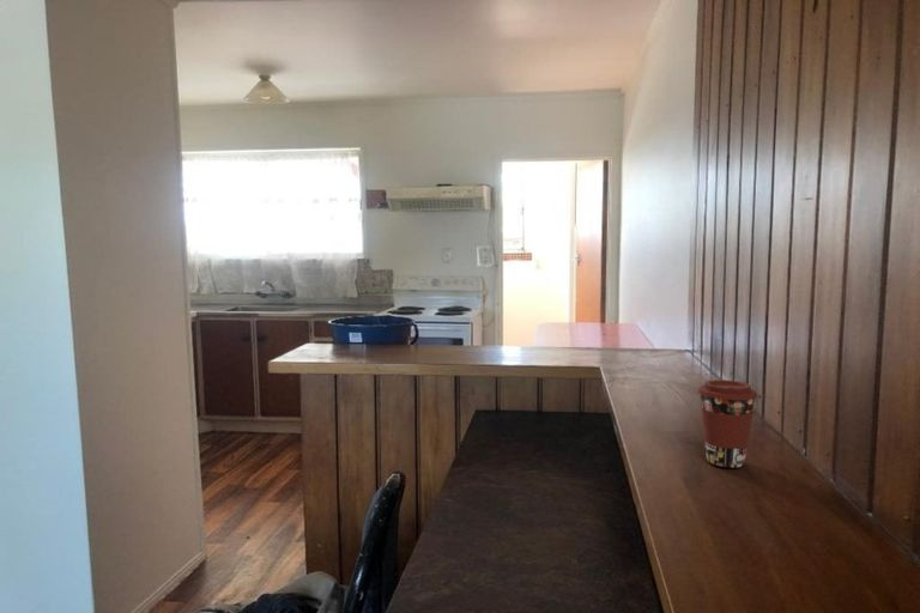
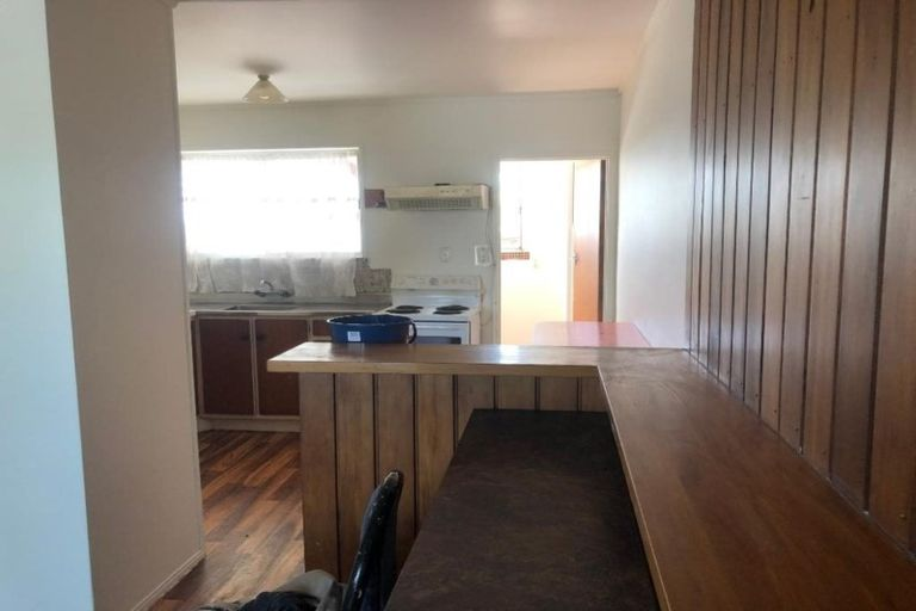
- coffee cup [696,378,759,469]
